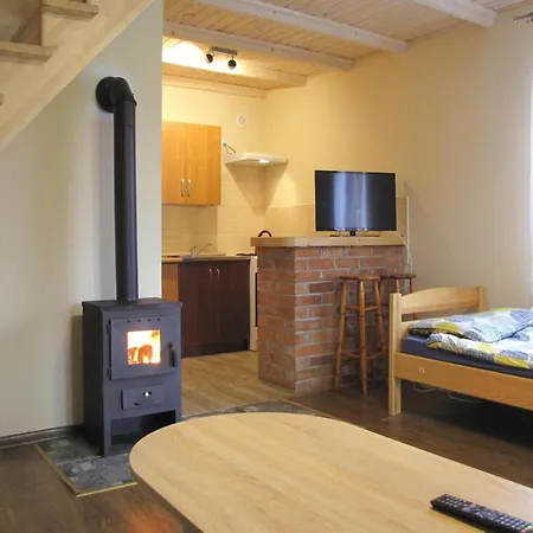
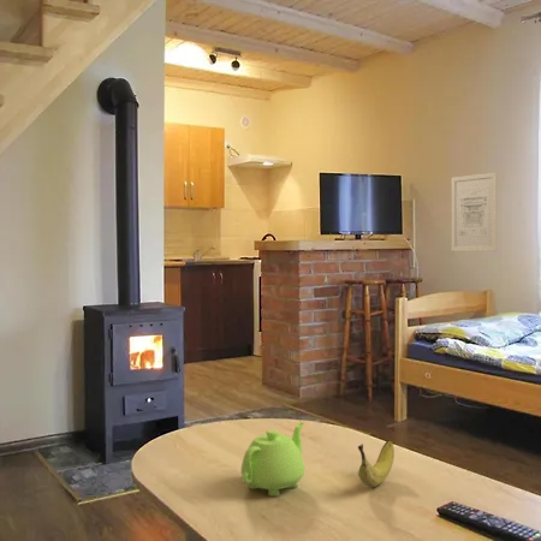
+ teapot [240,421,305,498]
+ fruit [357,440,396,488]
+ wall art [451,171,498,252]
